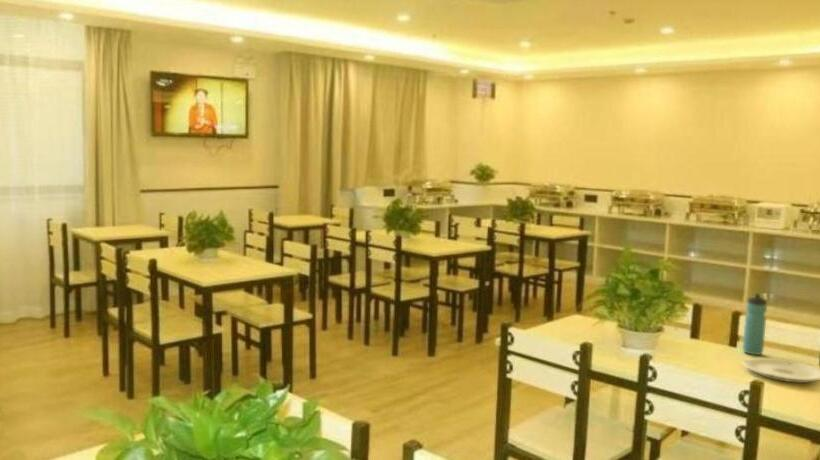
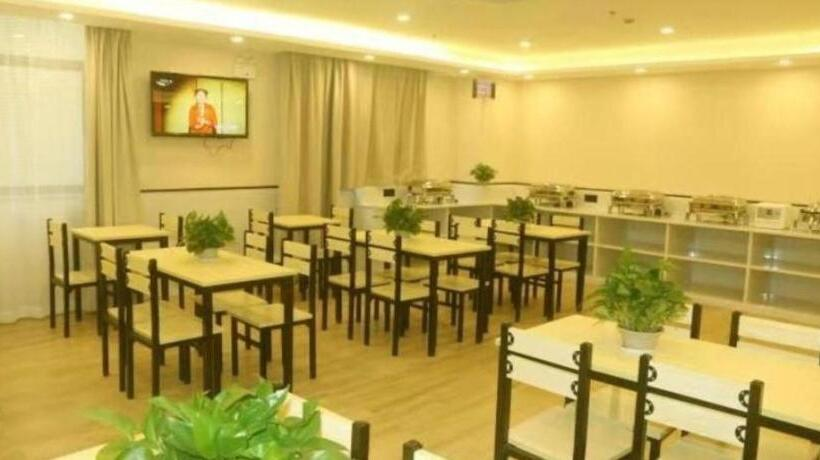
- plate [742,357,820,384]
- water bottle [742,293,768,356]
